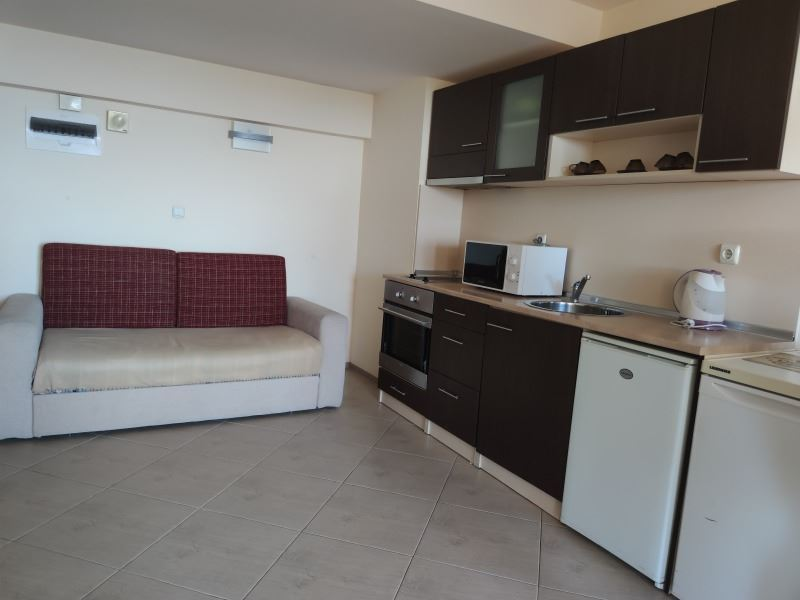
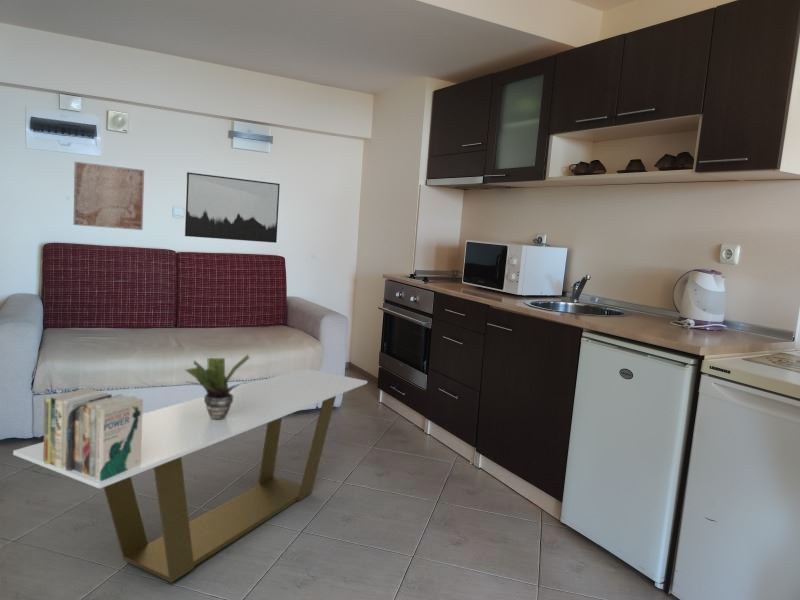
+ books [43,387,144,481]
+ potted plant [183,354,258,420]
+ wall art [73,161,145,231]
+ wall art [184,171,281,244]
+ coffee table [12,367,368,584]
